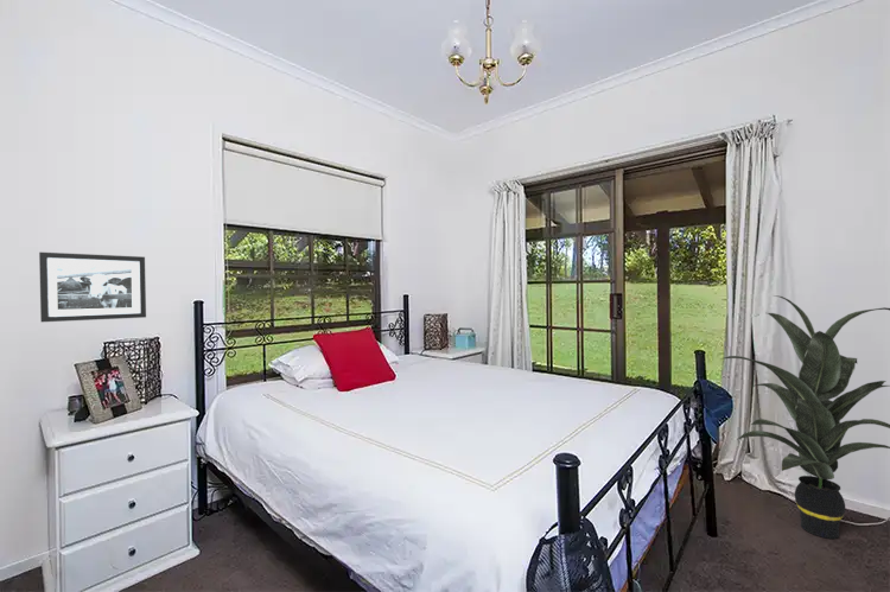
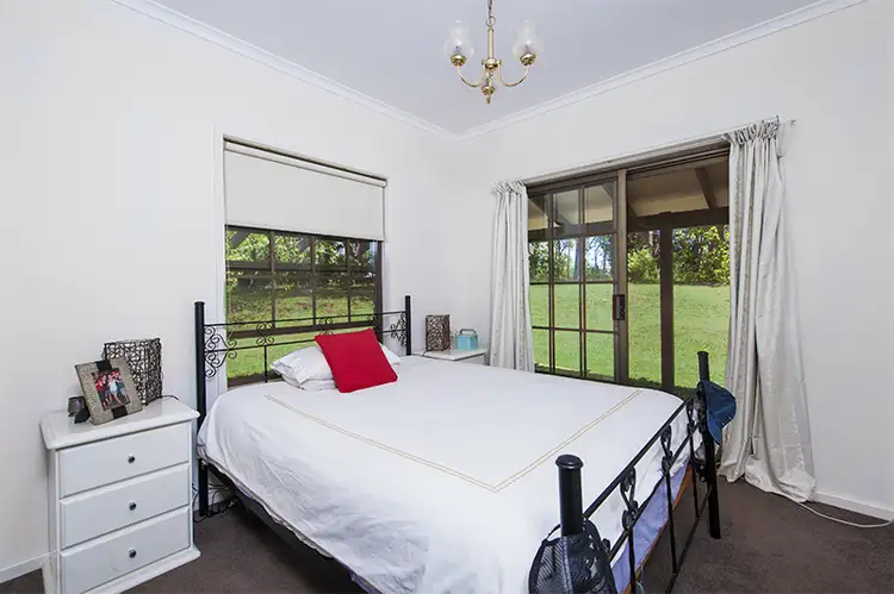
- picture frame [38,252,147,323]
- indoor plant [719,294,890,540]
